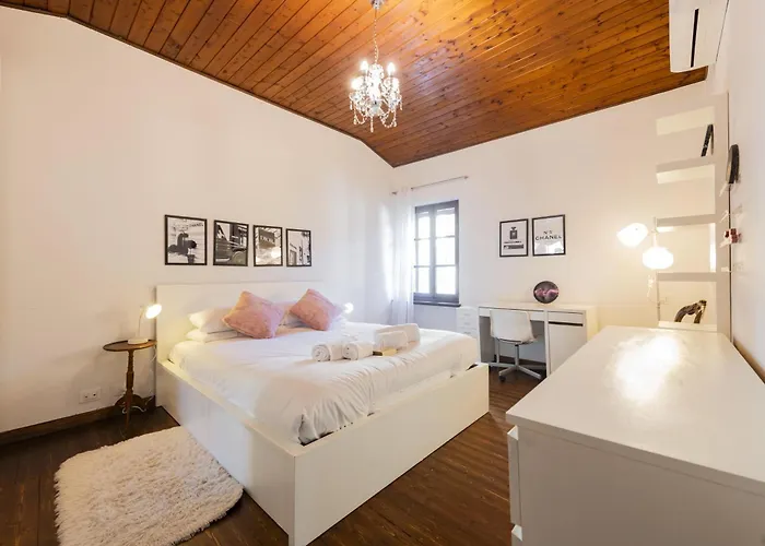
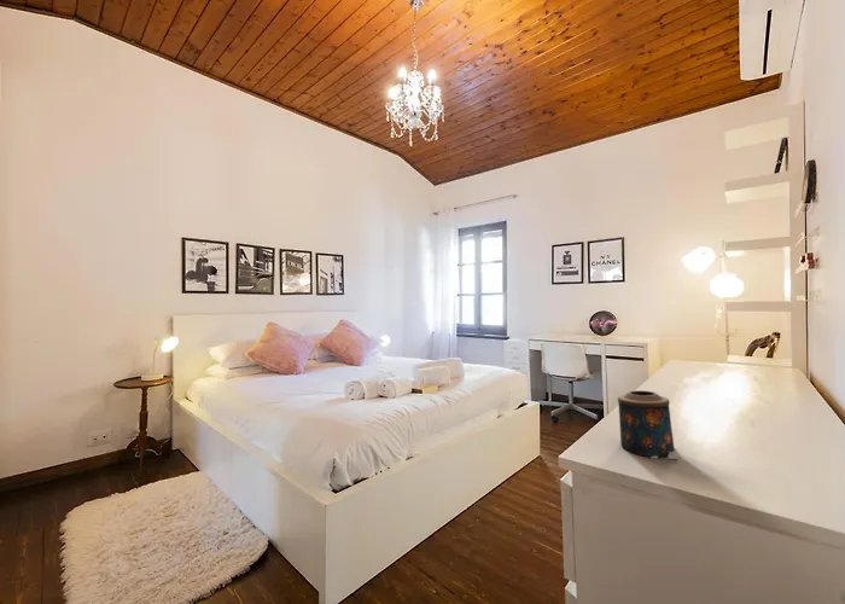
+ candle [617,389,680,460]
